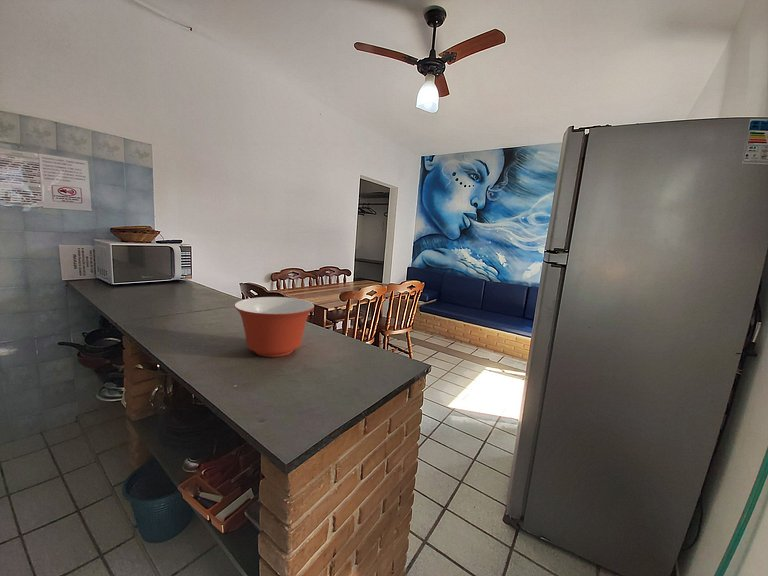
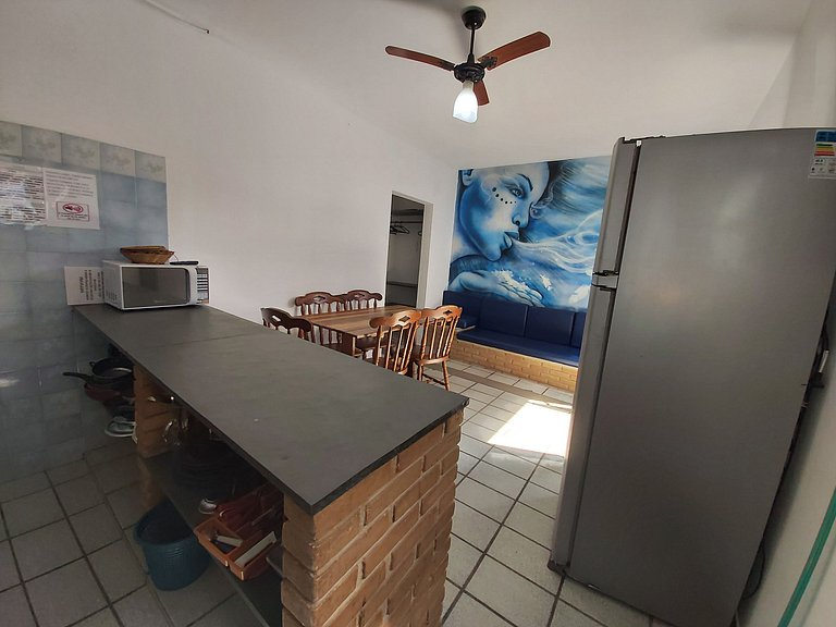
- mixing bowl [233,296,315,358]
